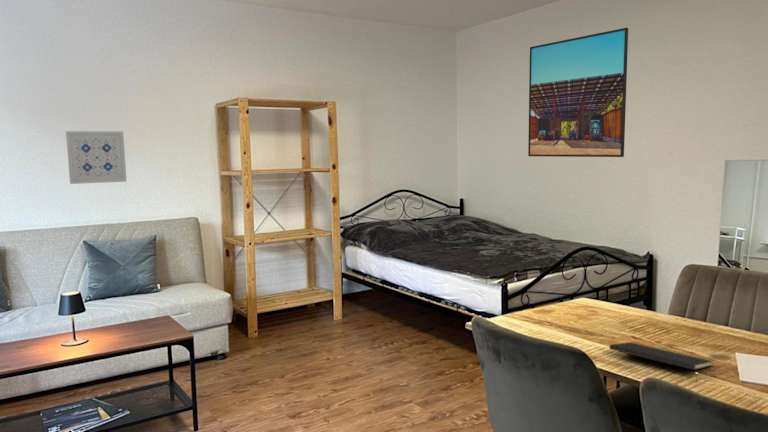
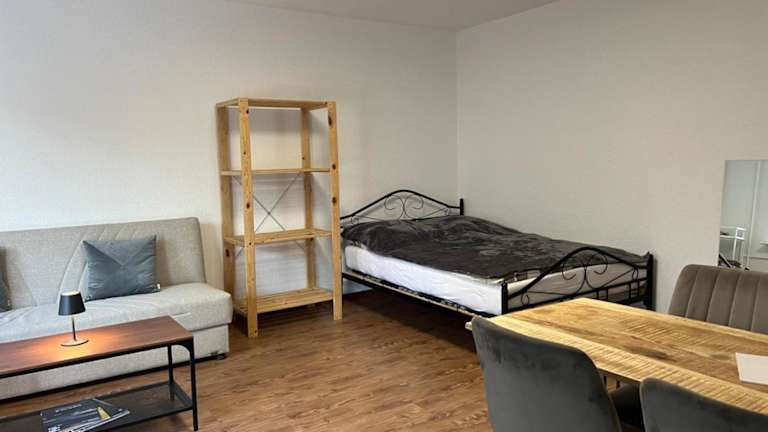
- notepad [608,341,715,382]
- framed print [527,27,629,158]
- wall art [65,130,128,185]
